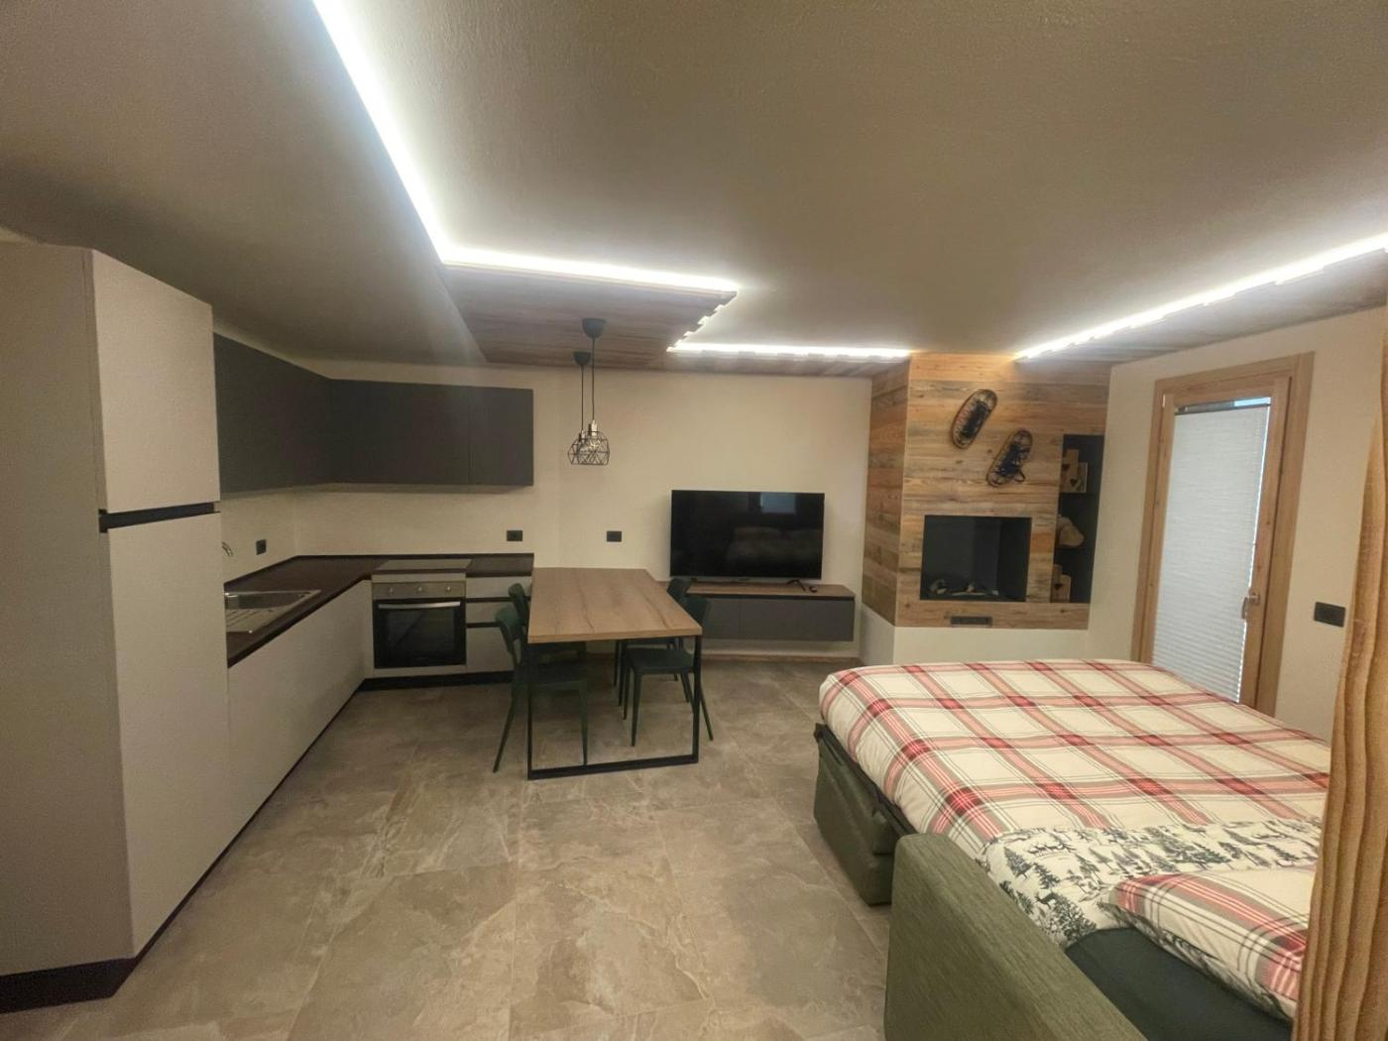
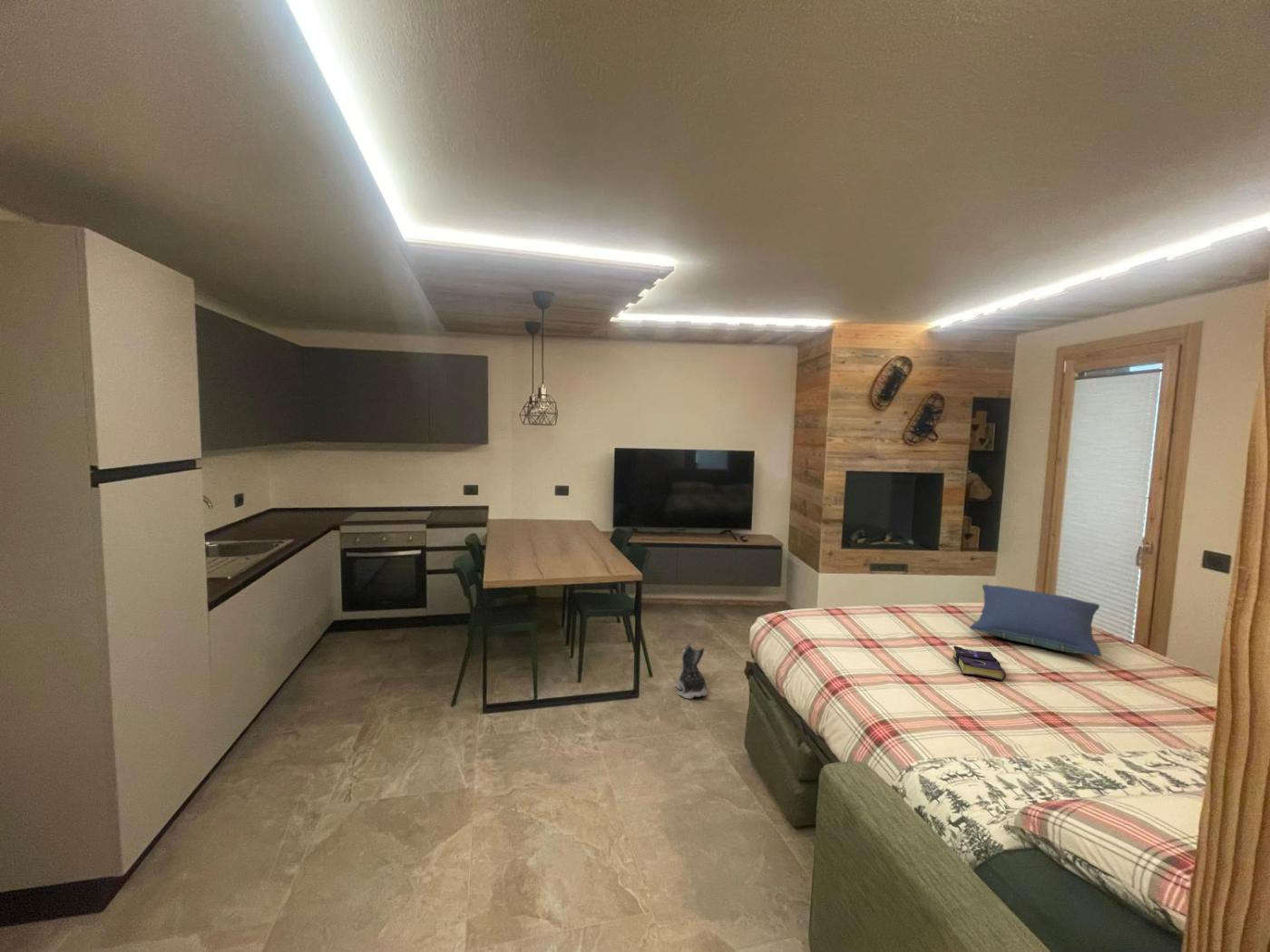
+ plush toy [674,643,708,700]
+ book [953,645,1007,682]
+ pillow [969,584,1102,657]
